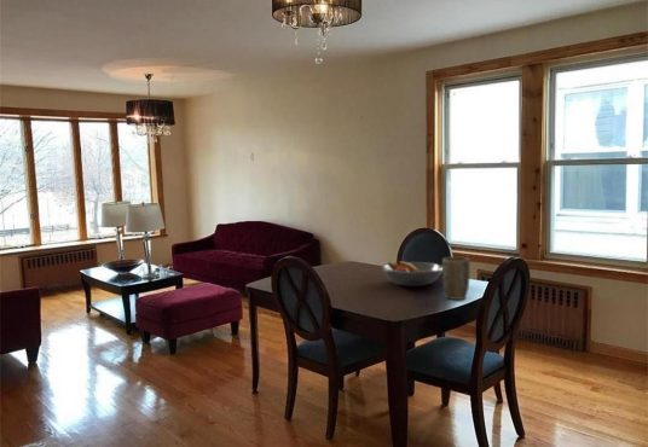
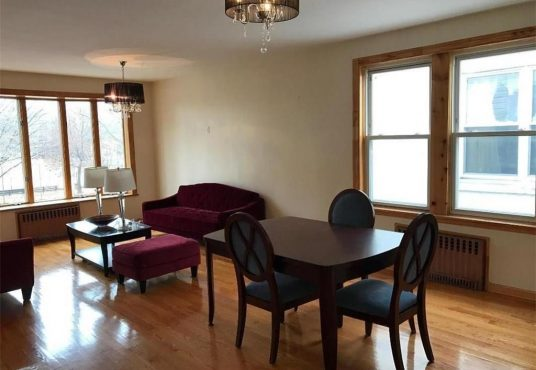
- fruit bowl [381,260,442,288]
- plant pot [441,256,471,301]
